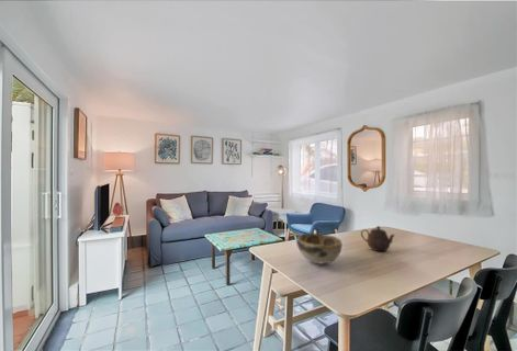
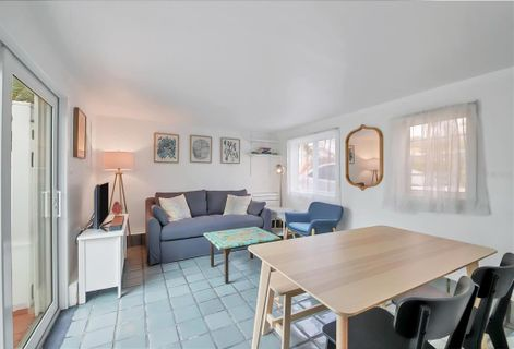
- decorative bowl [295,233,344,264]
- teapot [360,225,395,253]
